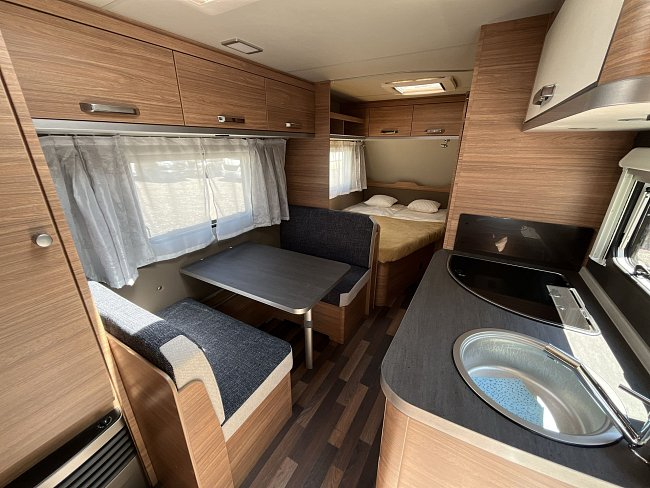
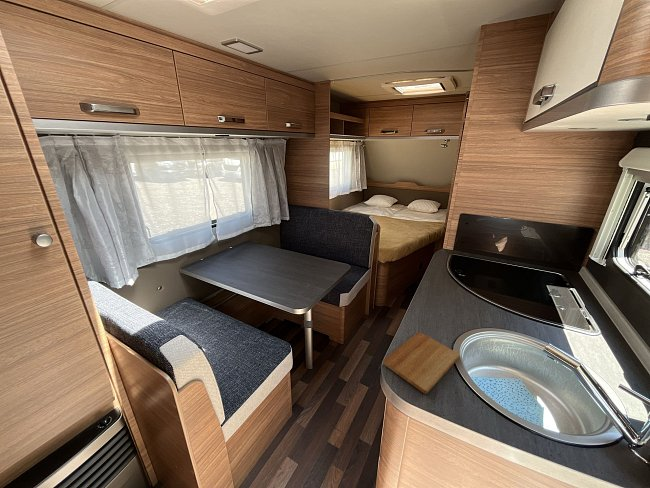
+ cutting board [382,331,461,395]
